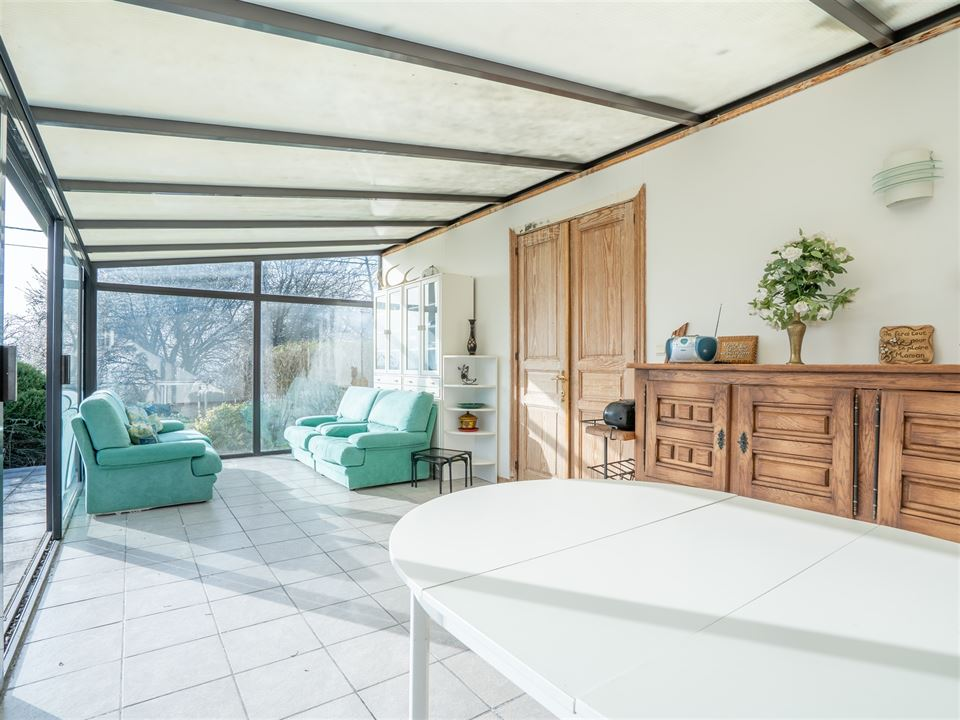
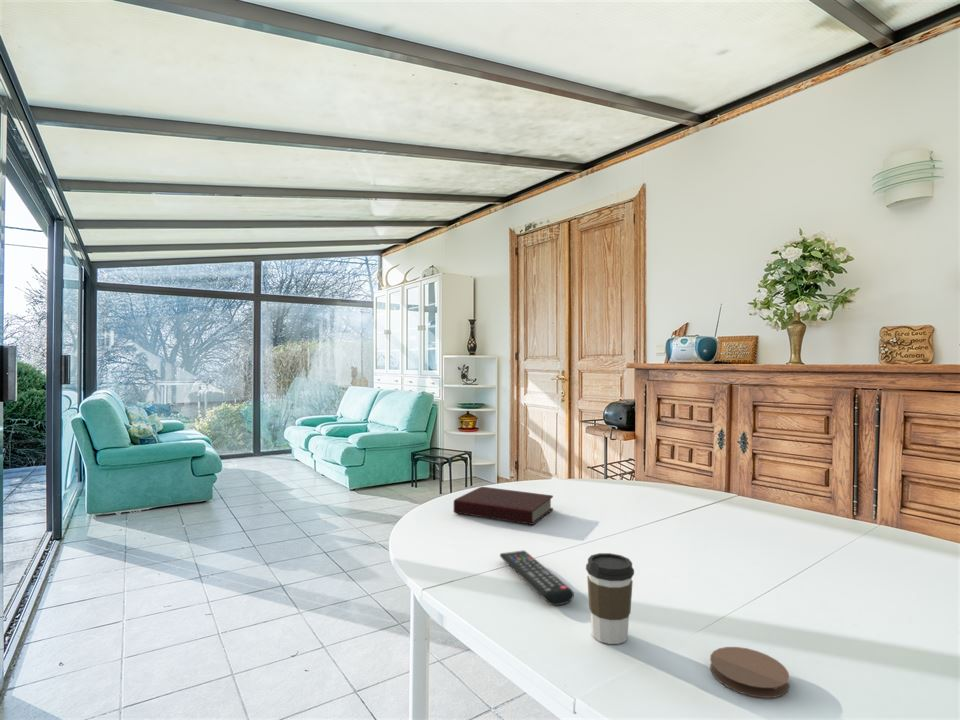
+ book [453,486,554,526]
+ coffee cup [585,552,635,645]
+ remote control [499,549,575,606]
+ coaster [709,646,790,699]
